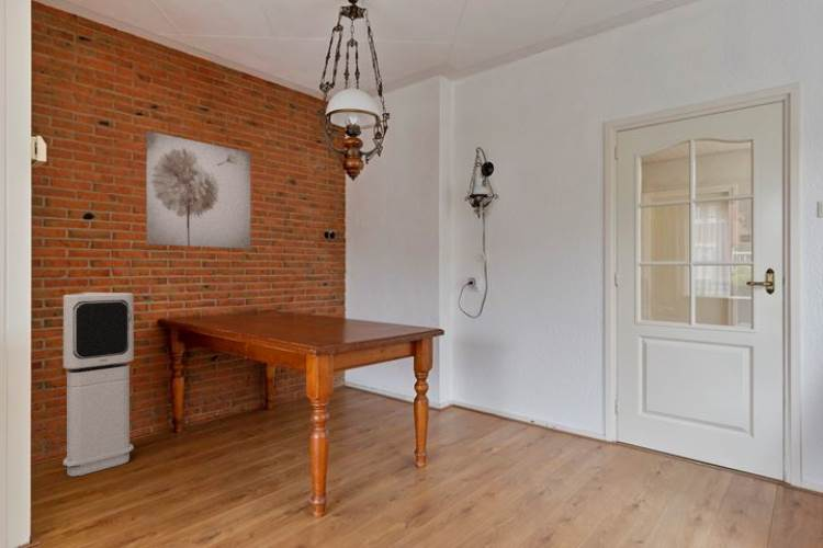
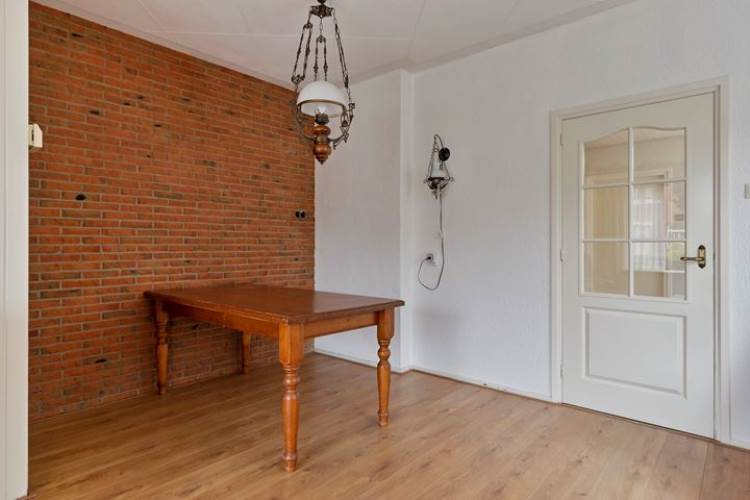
- wall art [145,130,251,250]
- air purifier [61,292,135,478]
